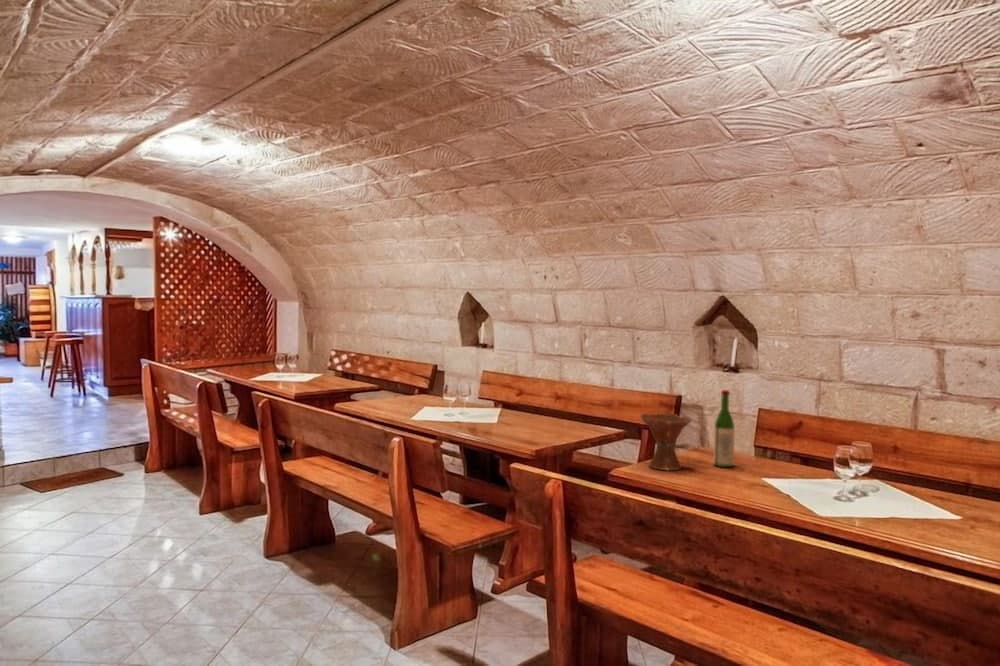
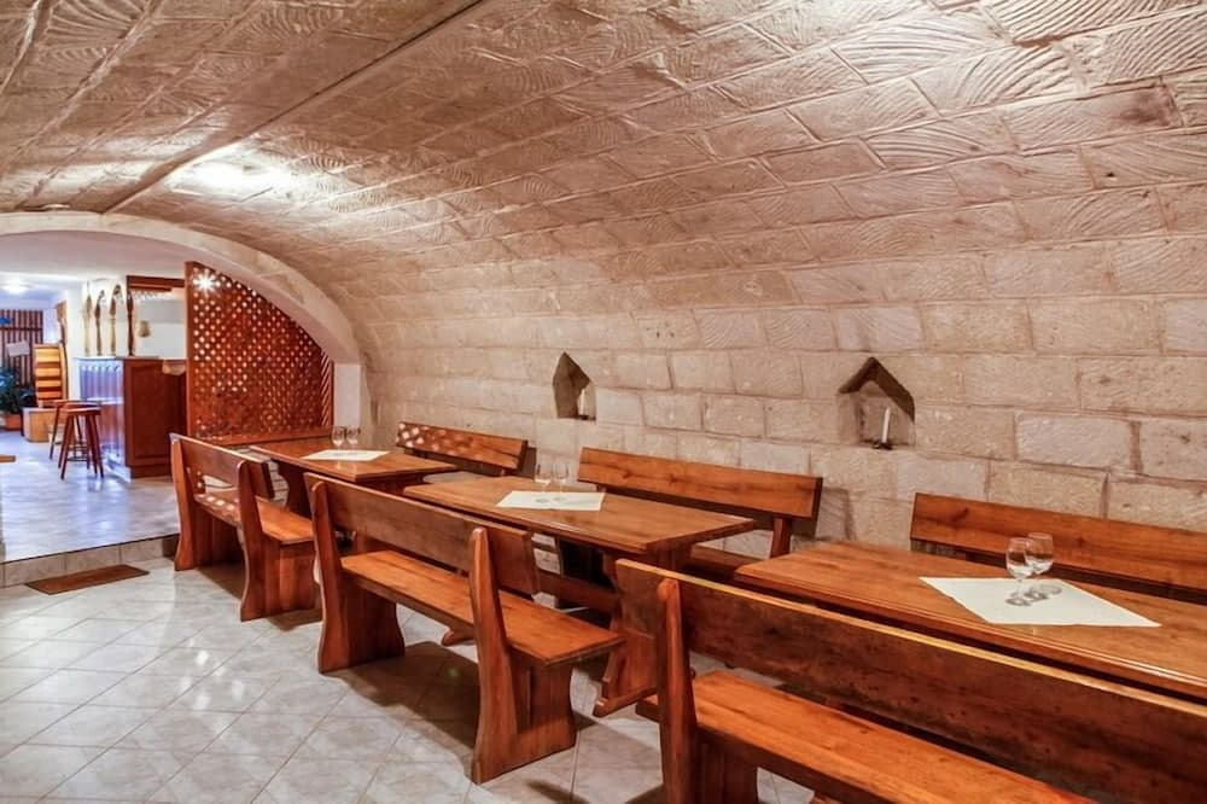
- wine bottle [713,389,736,468]
- bowl [639,412,693,471]
